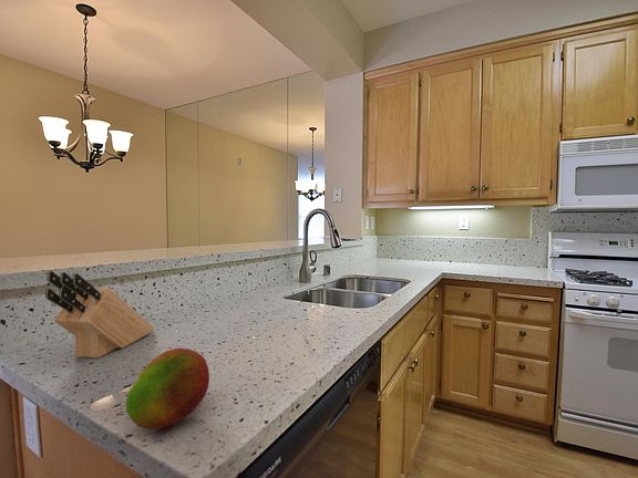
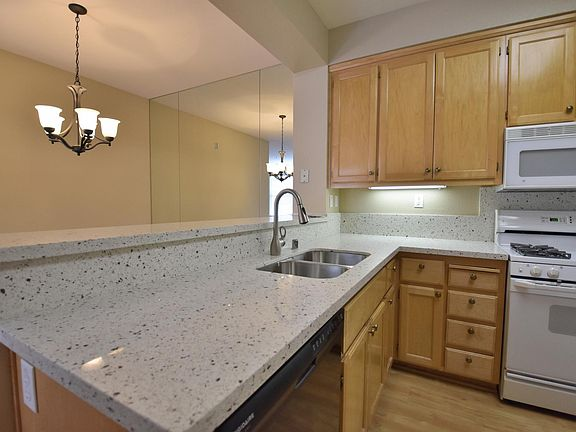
- knife block [44,270,155,358]
- fruit [124,347,210,430]
